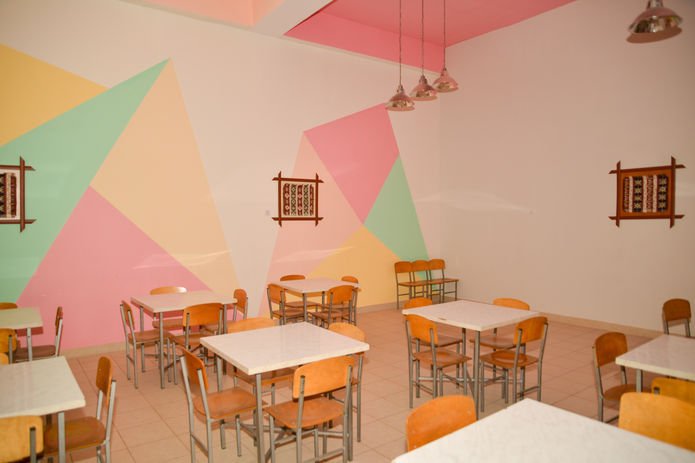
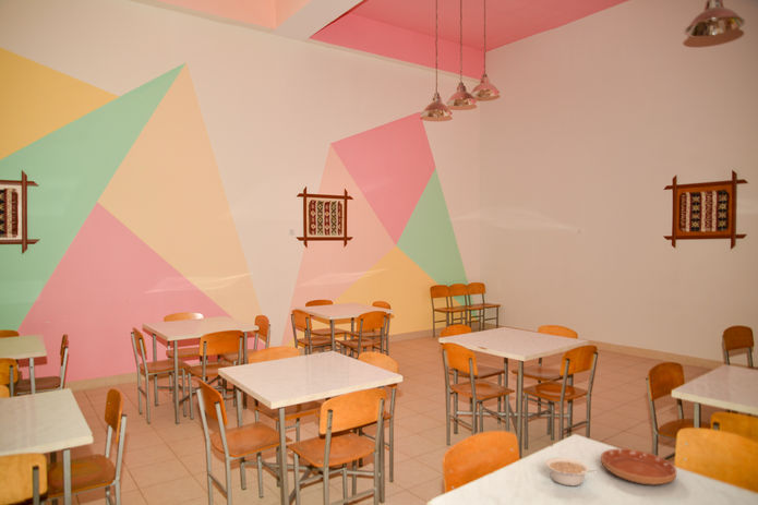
+ saucer [600,447,678,486]
+ legume [544,456,599,486]
